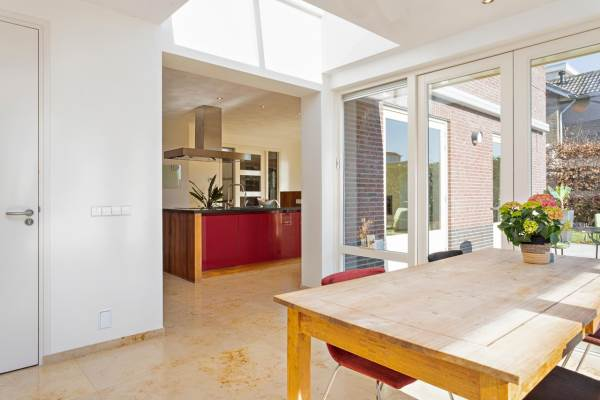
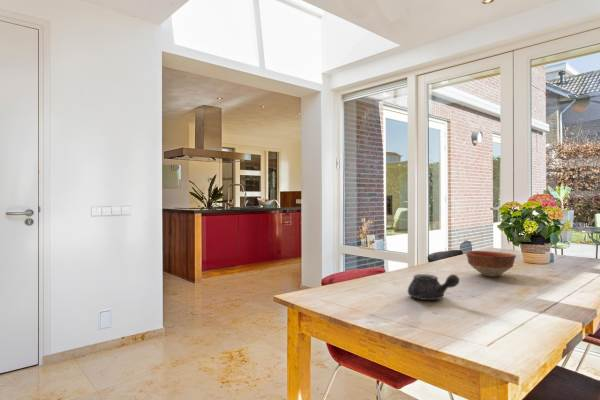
+ teapot [407,273,461,301]
+ bowl [465,250,517,278]
